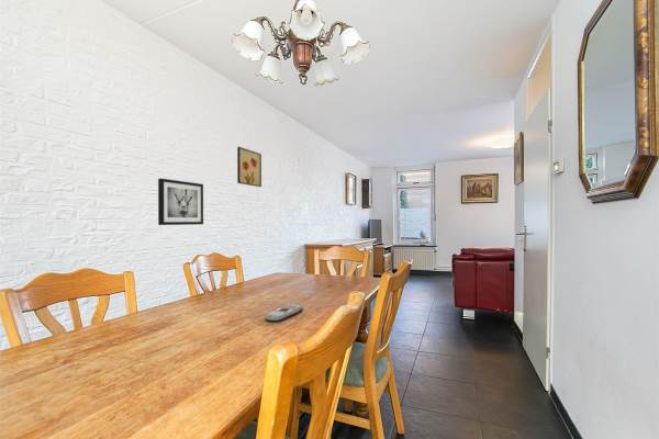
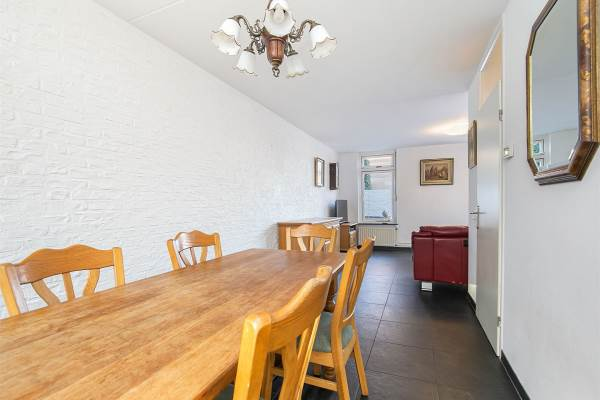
- remote control [264,303,304,323]
- wall art [236,146,263,188]
- wall art [157,178,204,226]
